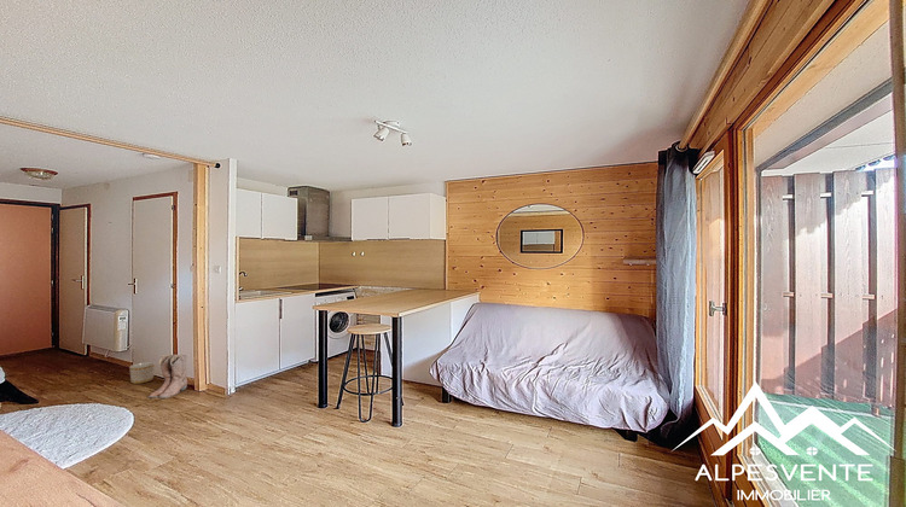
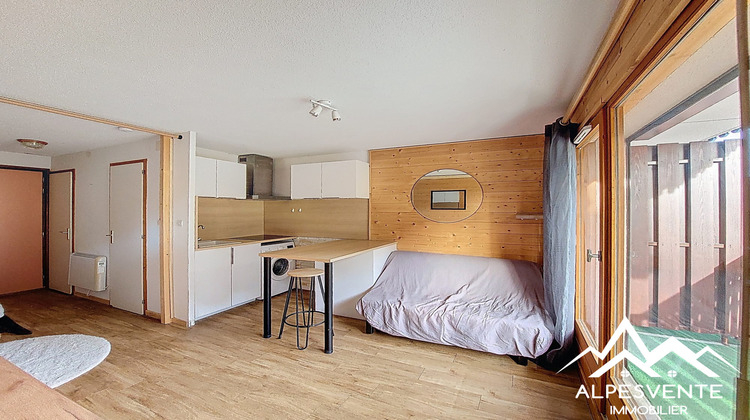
- planter [128,361,156,385]
- boots [147,354,188,400]
